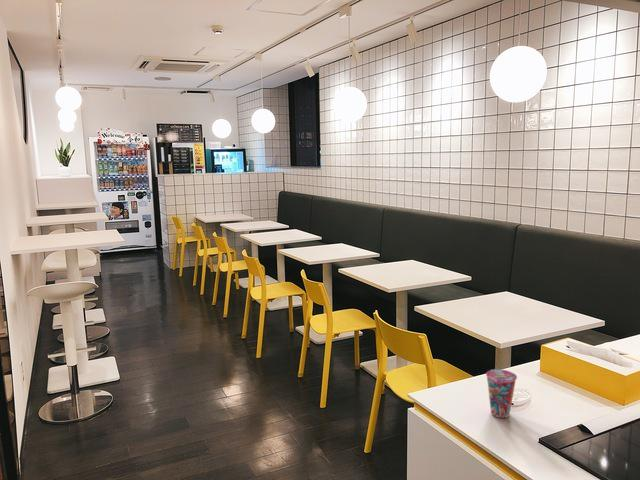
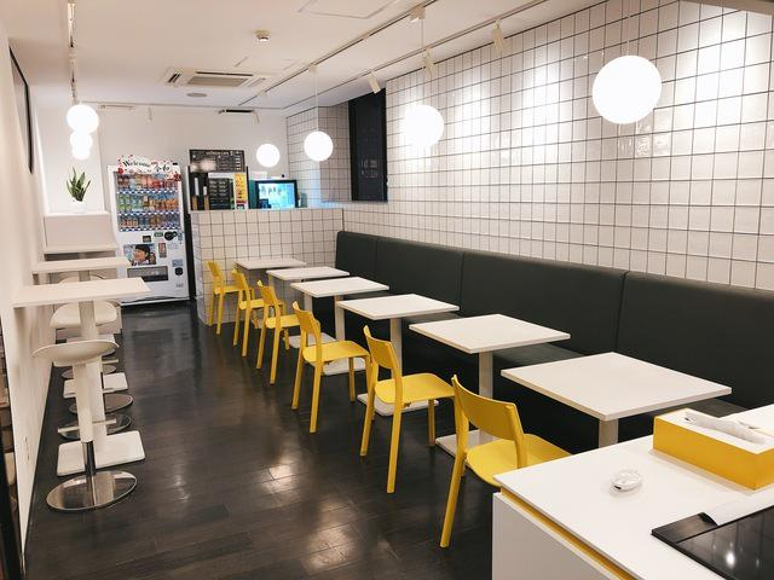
- cup [485,368,518,419]
